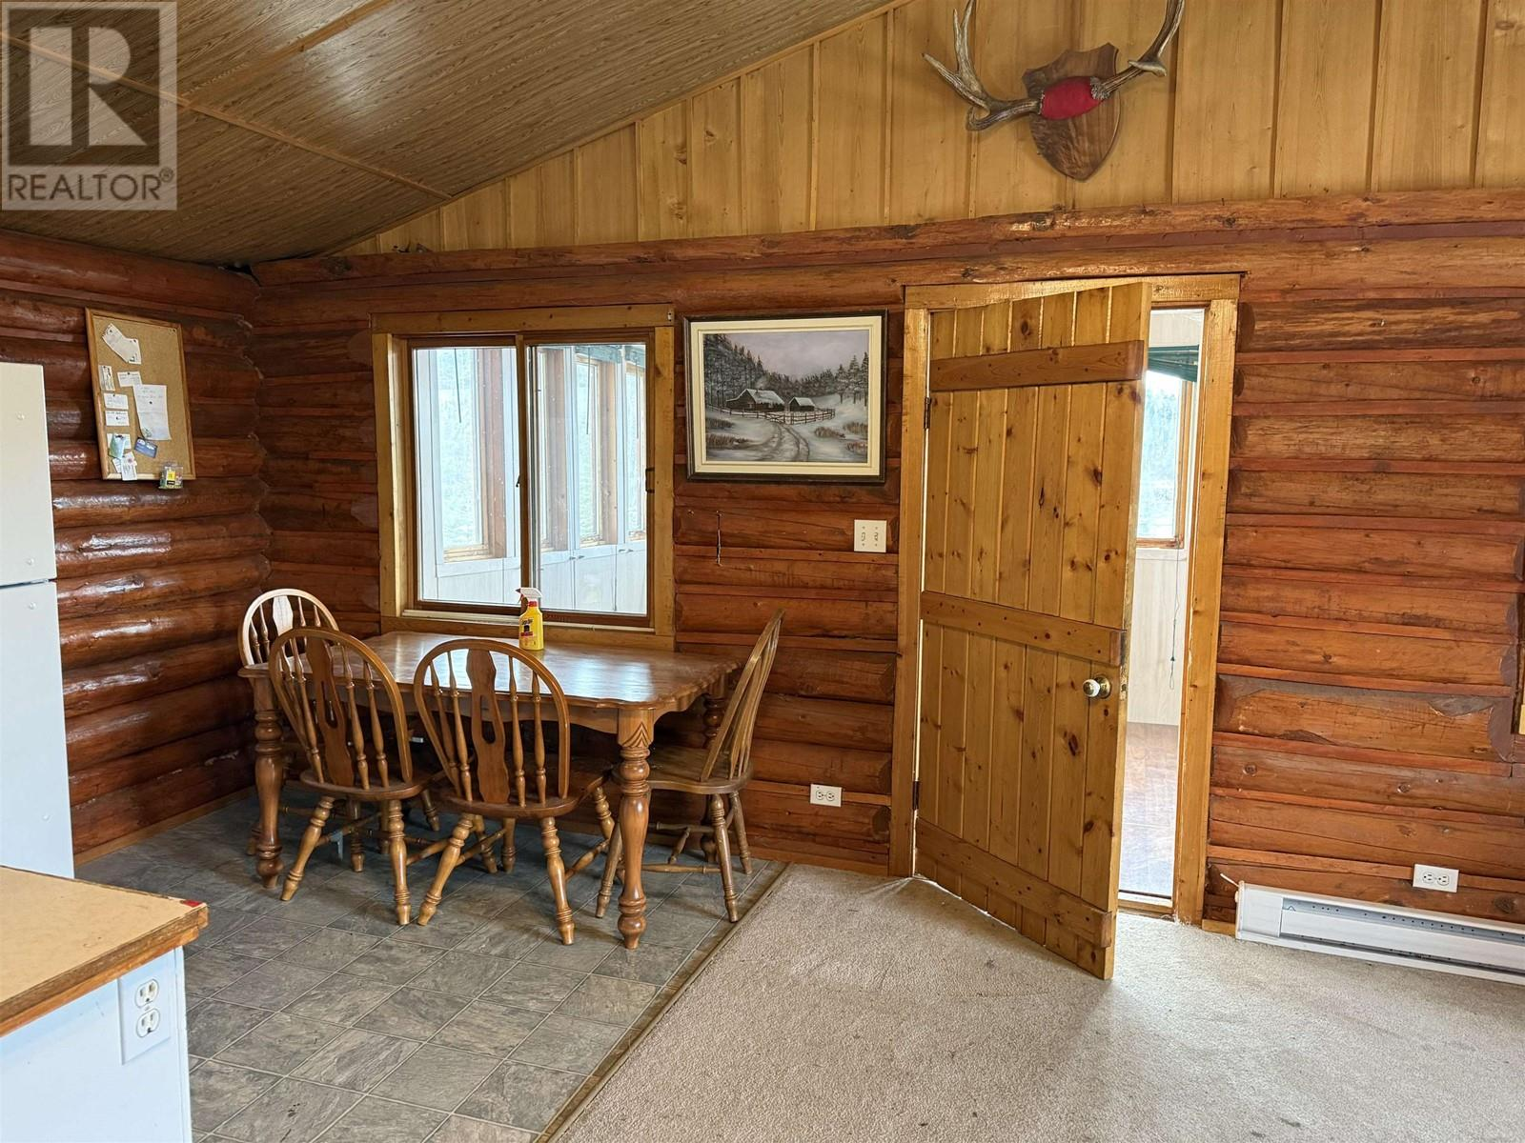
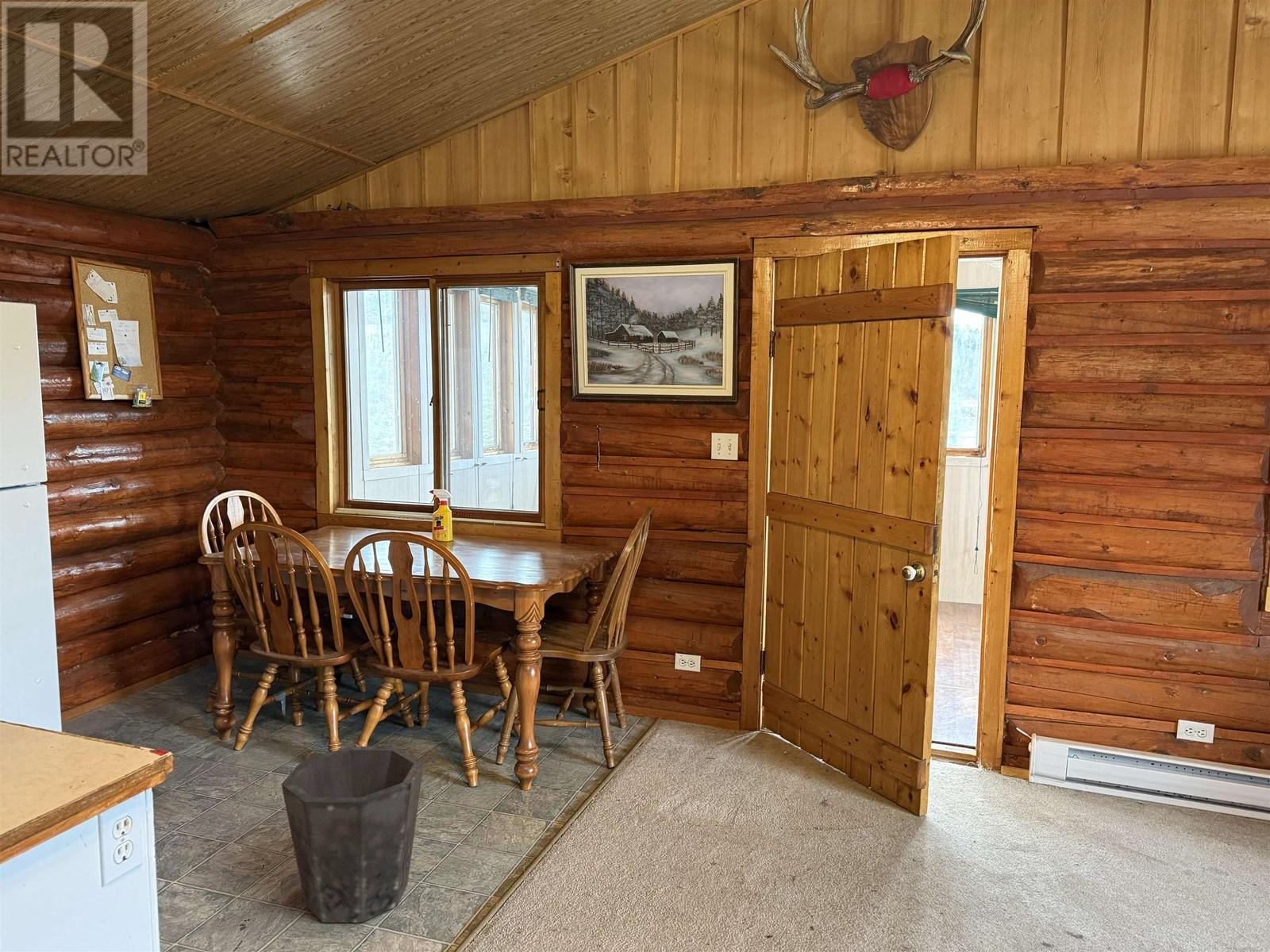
+ waste bin [281,746,425,923]
